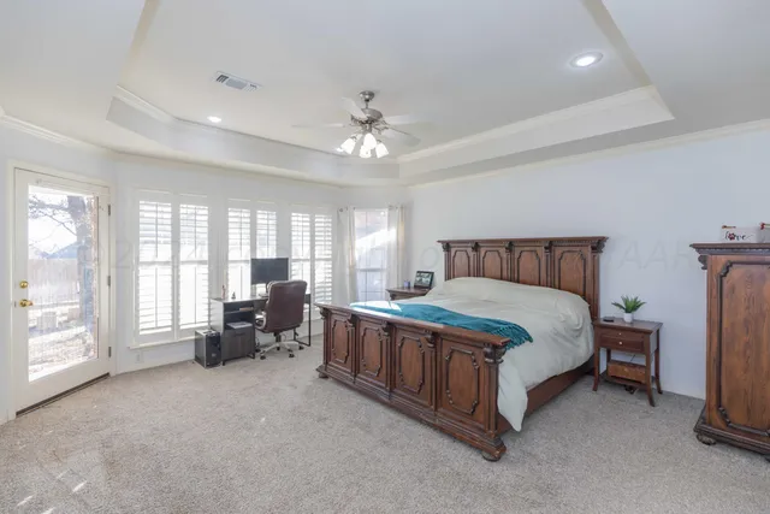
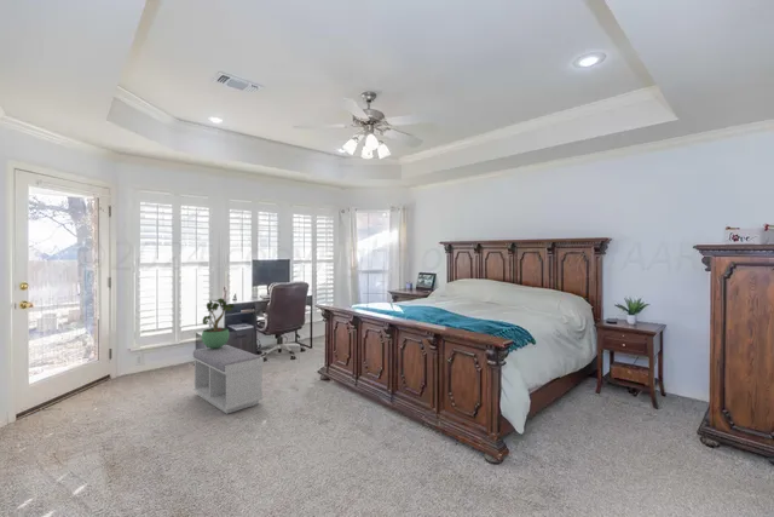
+ potted plant [201,297,236,349]
+ bench [192,344,265,415]
